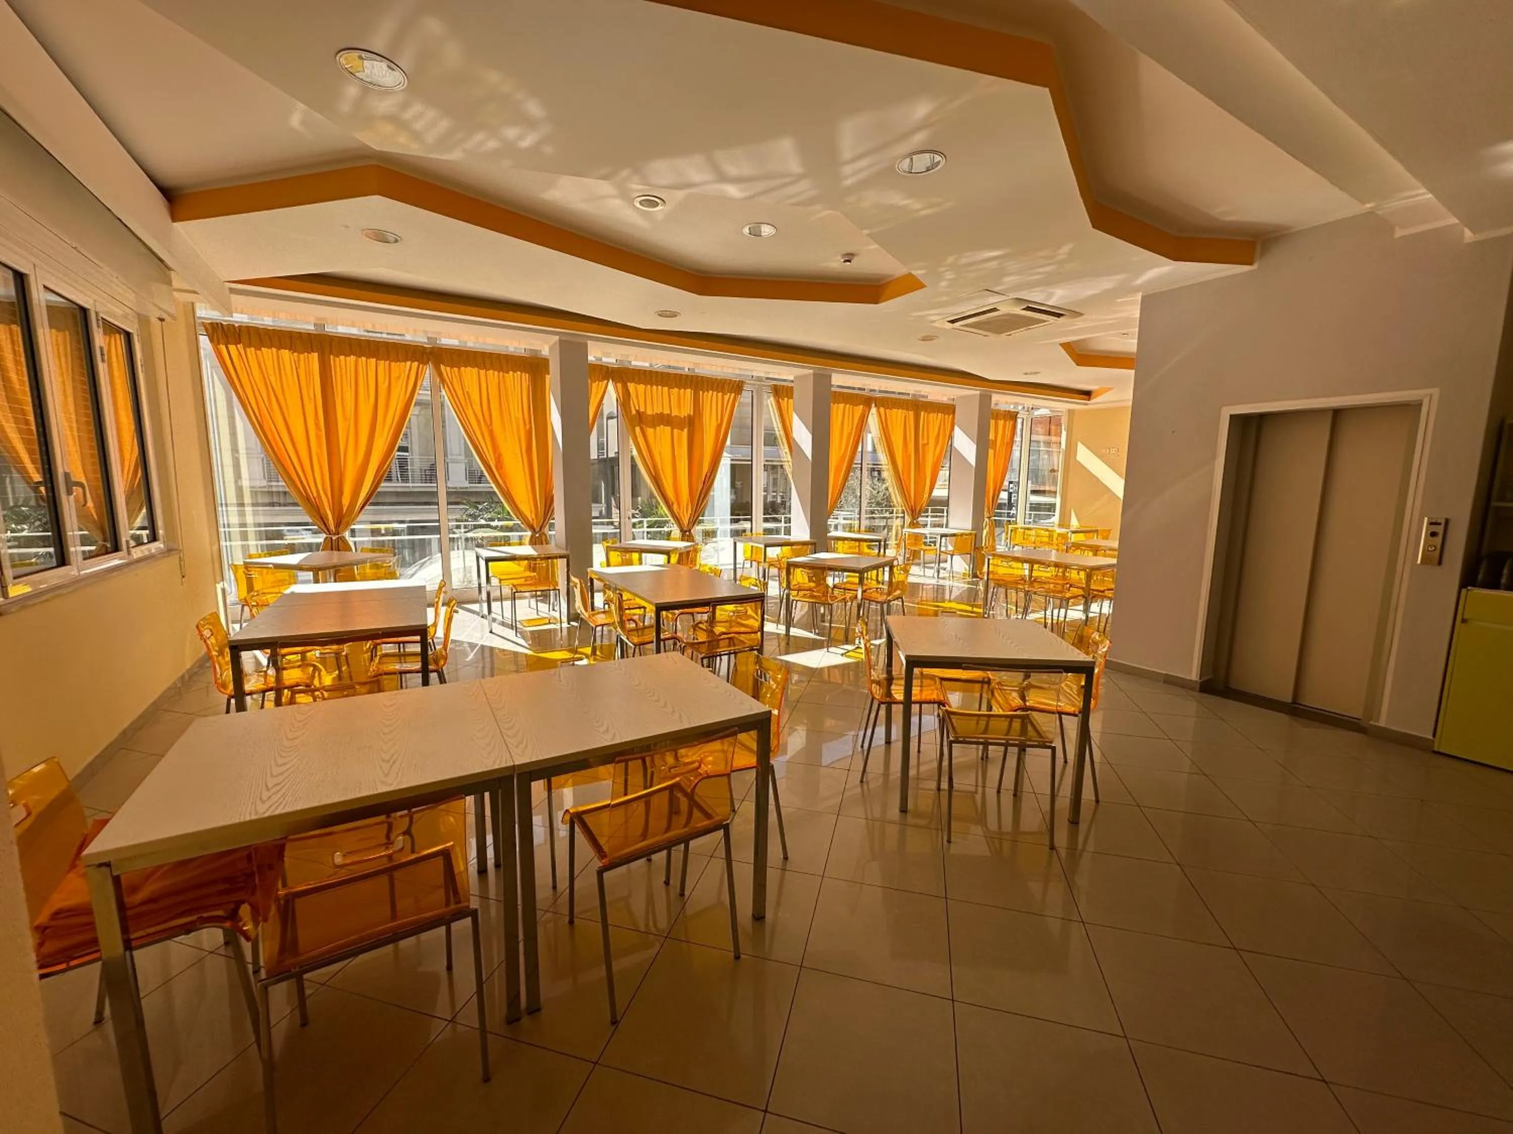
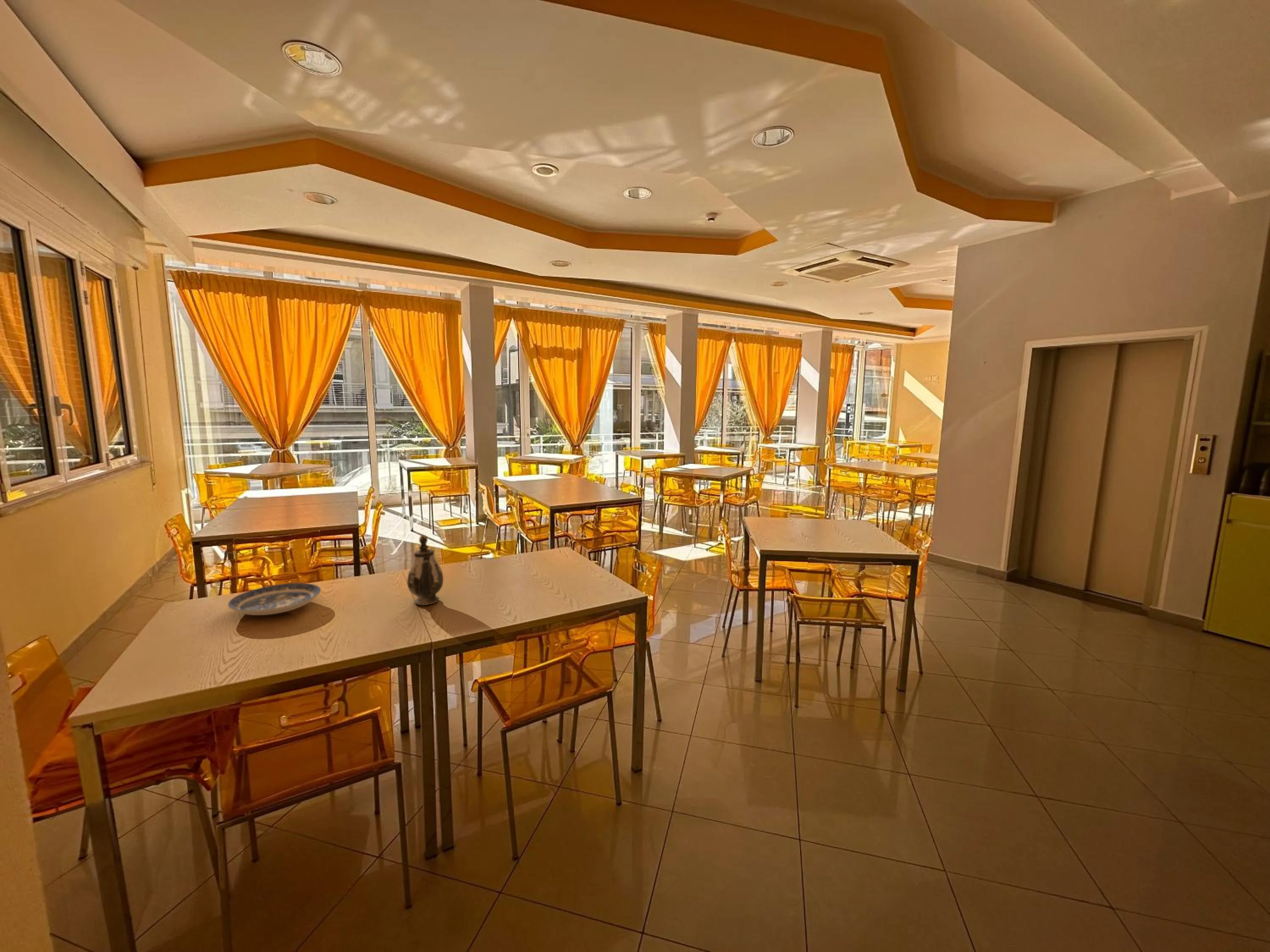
+ plate [227,583,321,616]
+ teapot [407,535,444,605]
